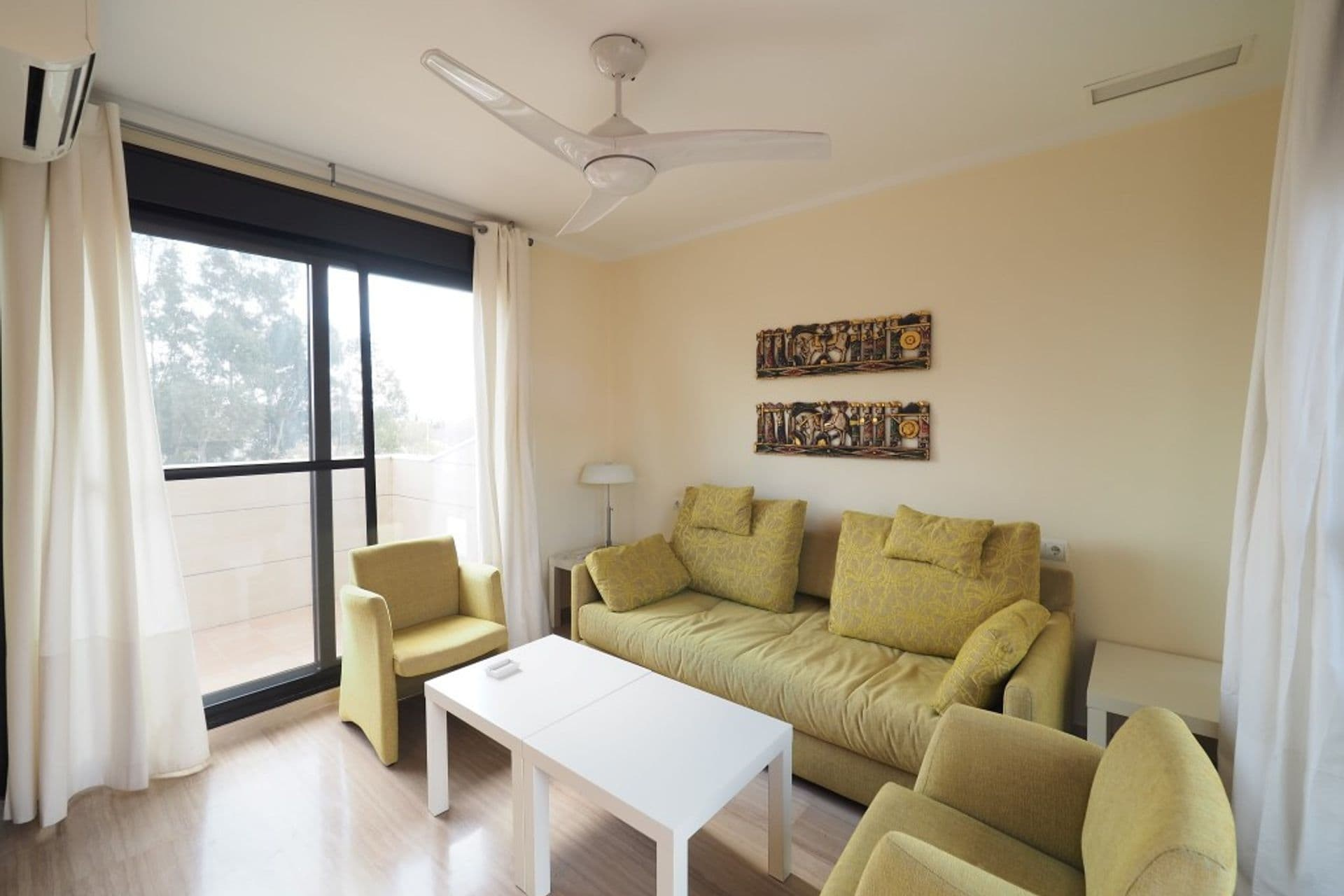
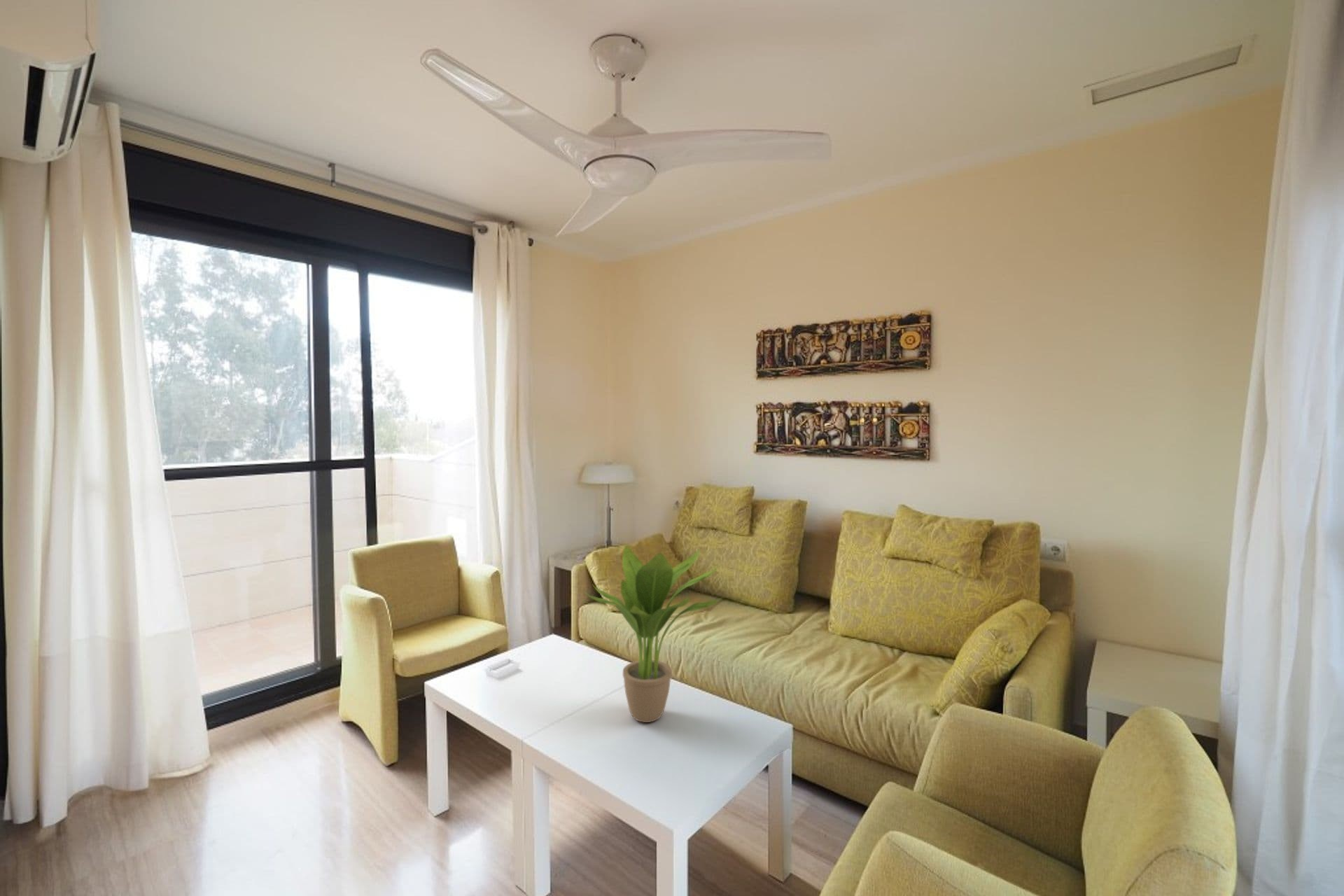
+ potted plant [583,545,722,723]
